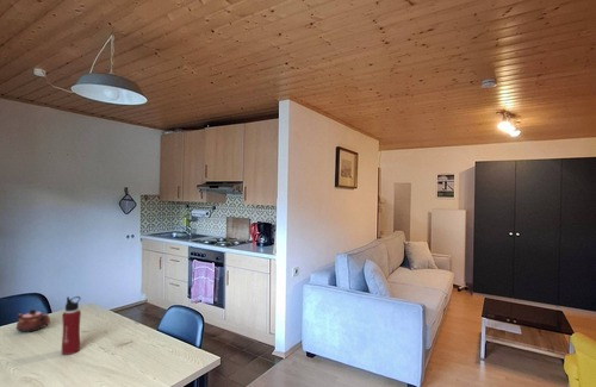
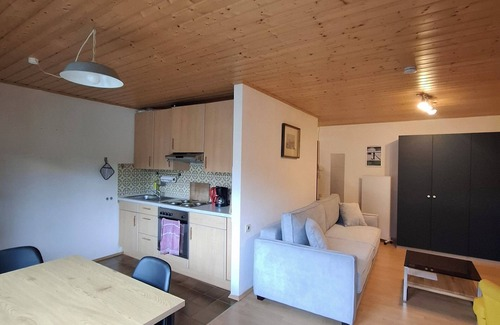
- teapot [15,307,51,333]
- water bottle [61,295,82,356]
